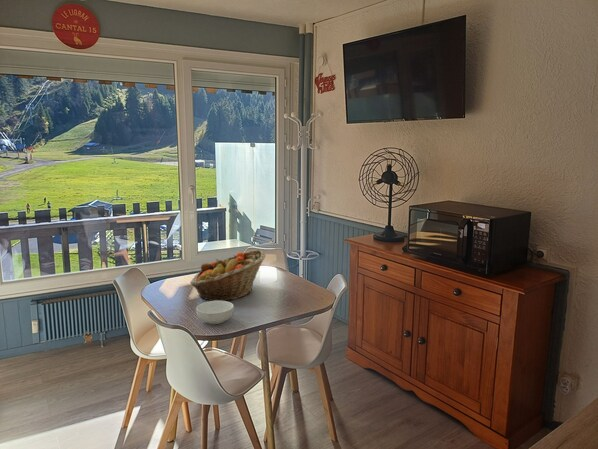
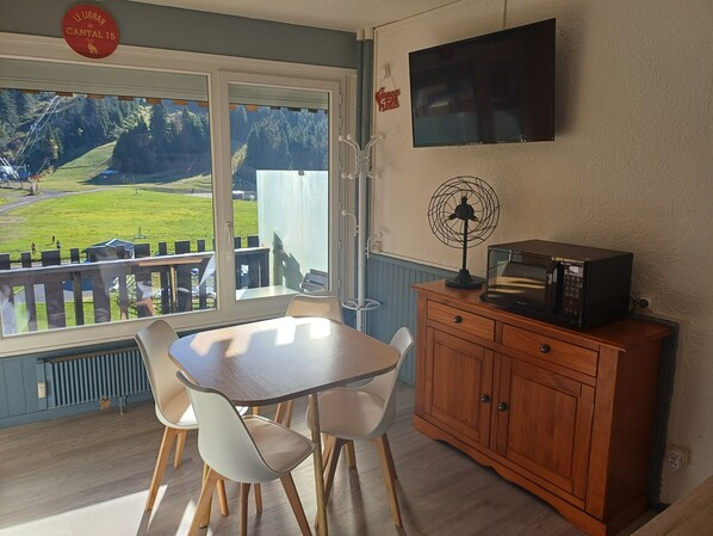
- cereal bowl [195,300,235,325]
- fruit basket [189,249,266,302]
